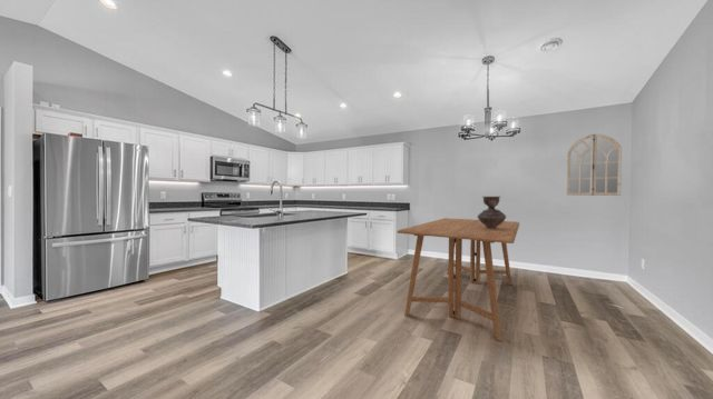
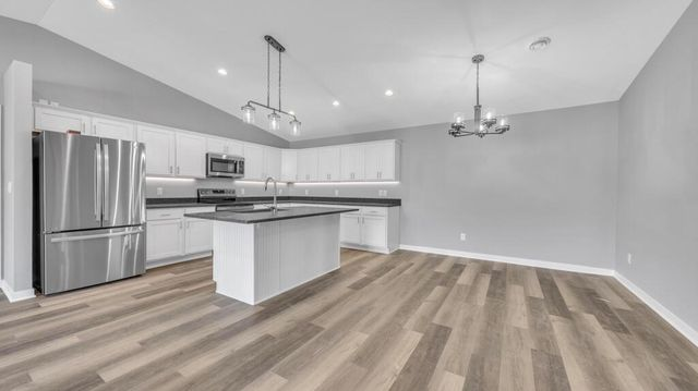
- home mirror [566,133,623,197]
- vessel [477,196,507,229]
- dining table [397,217,520,342]
